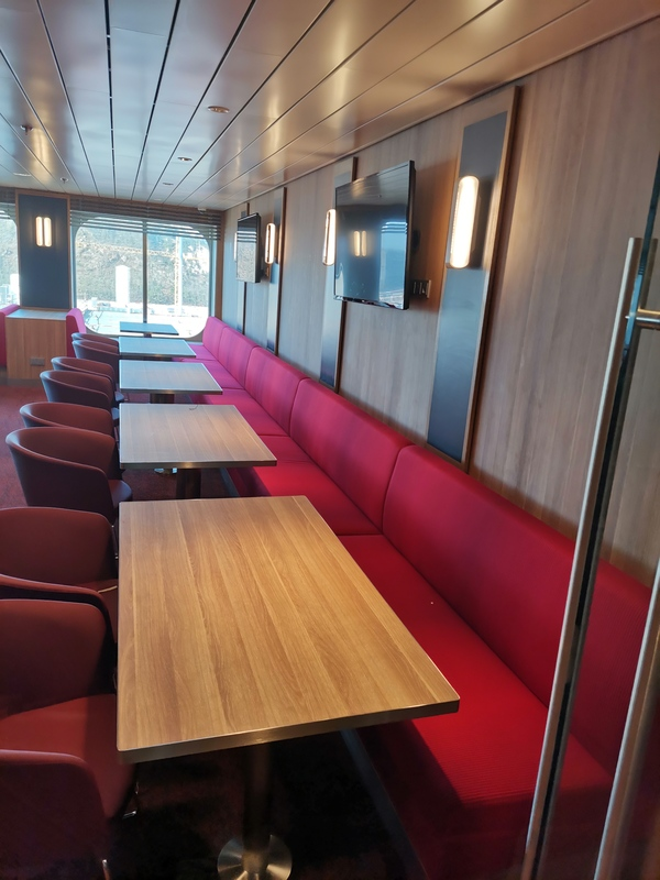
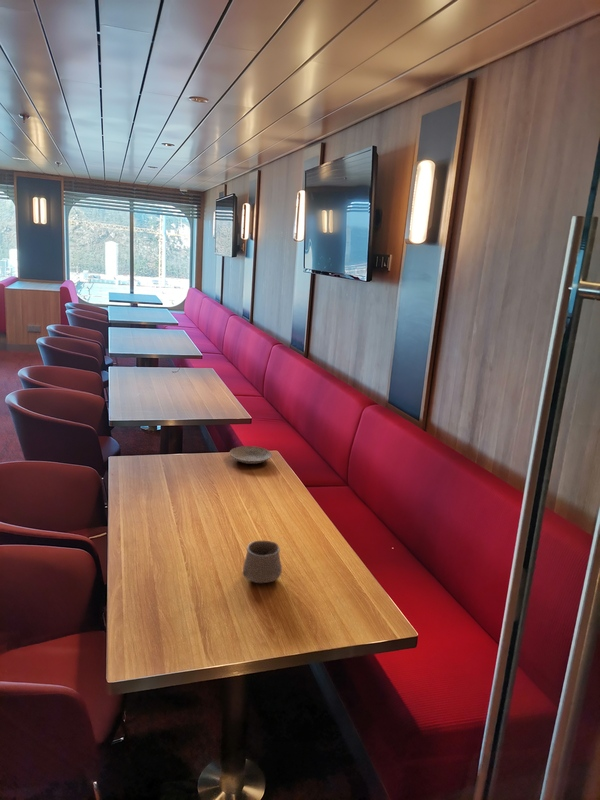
+ plate [229,445,273,465]
+ cup [241,540,283,584]
